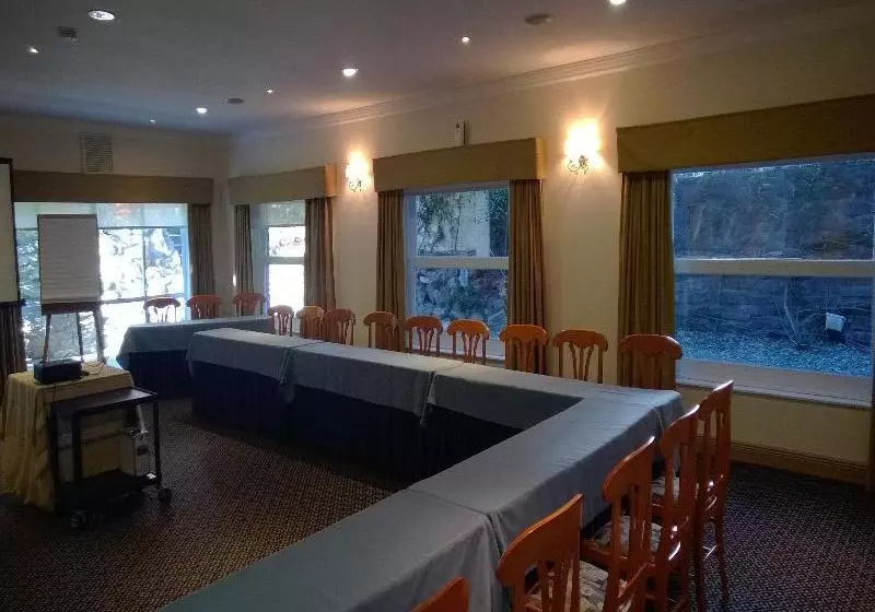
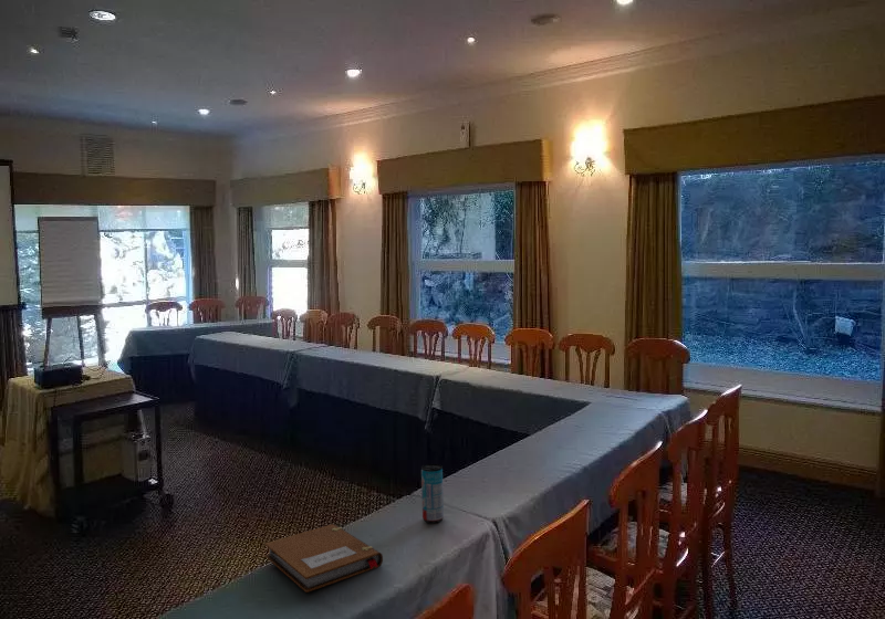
+ notebook [264,523,384,594]
+ beverage can [420,463,445,524]
